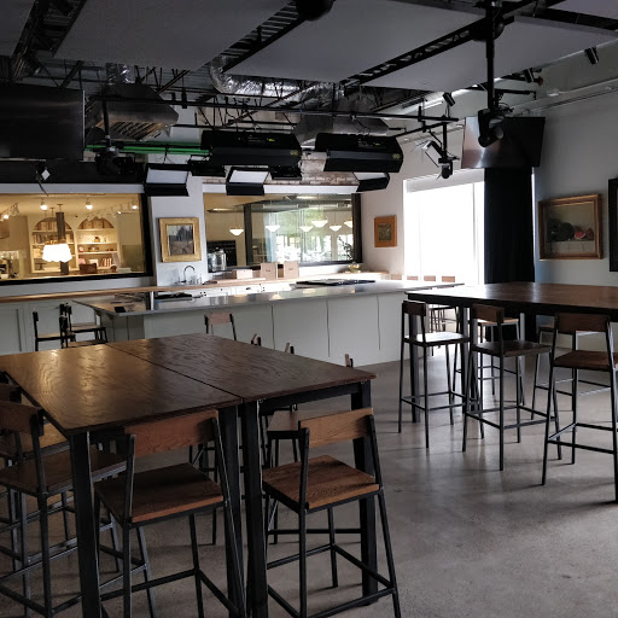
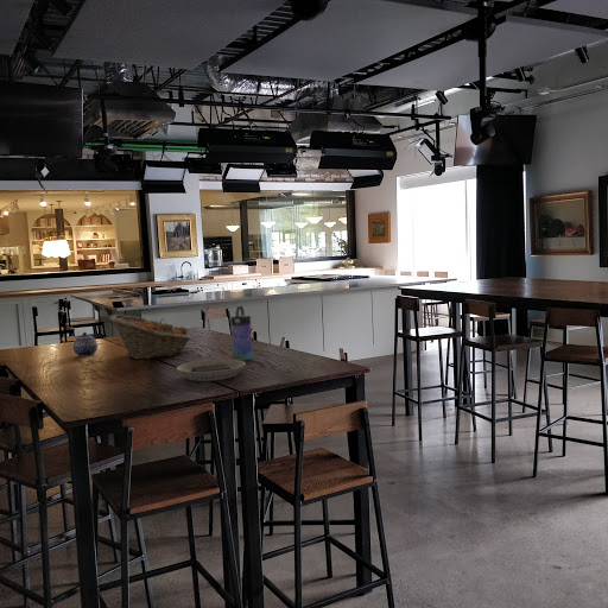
+ teapot [72,331,99,357]
+ water bottle [229,305,254,361]
+ plate [176,359,246,382]
+ fruit basket [108,314,192,360]
